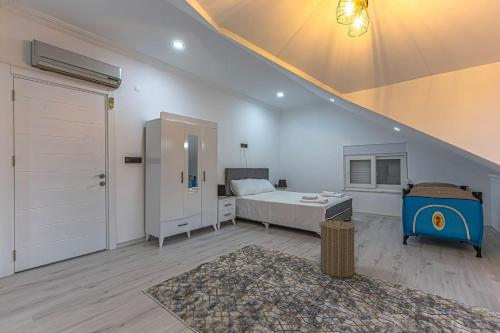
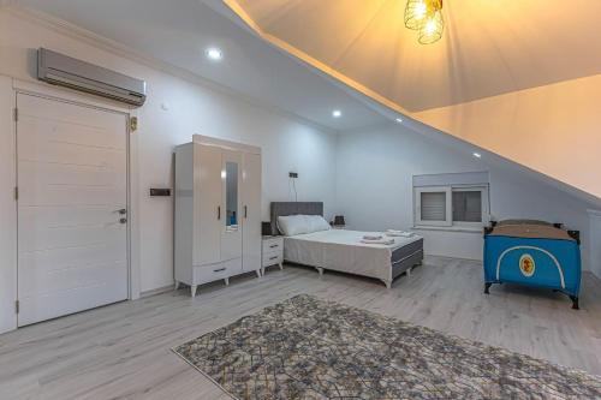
- laundry hamper [318,216,359,279]
